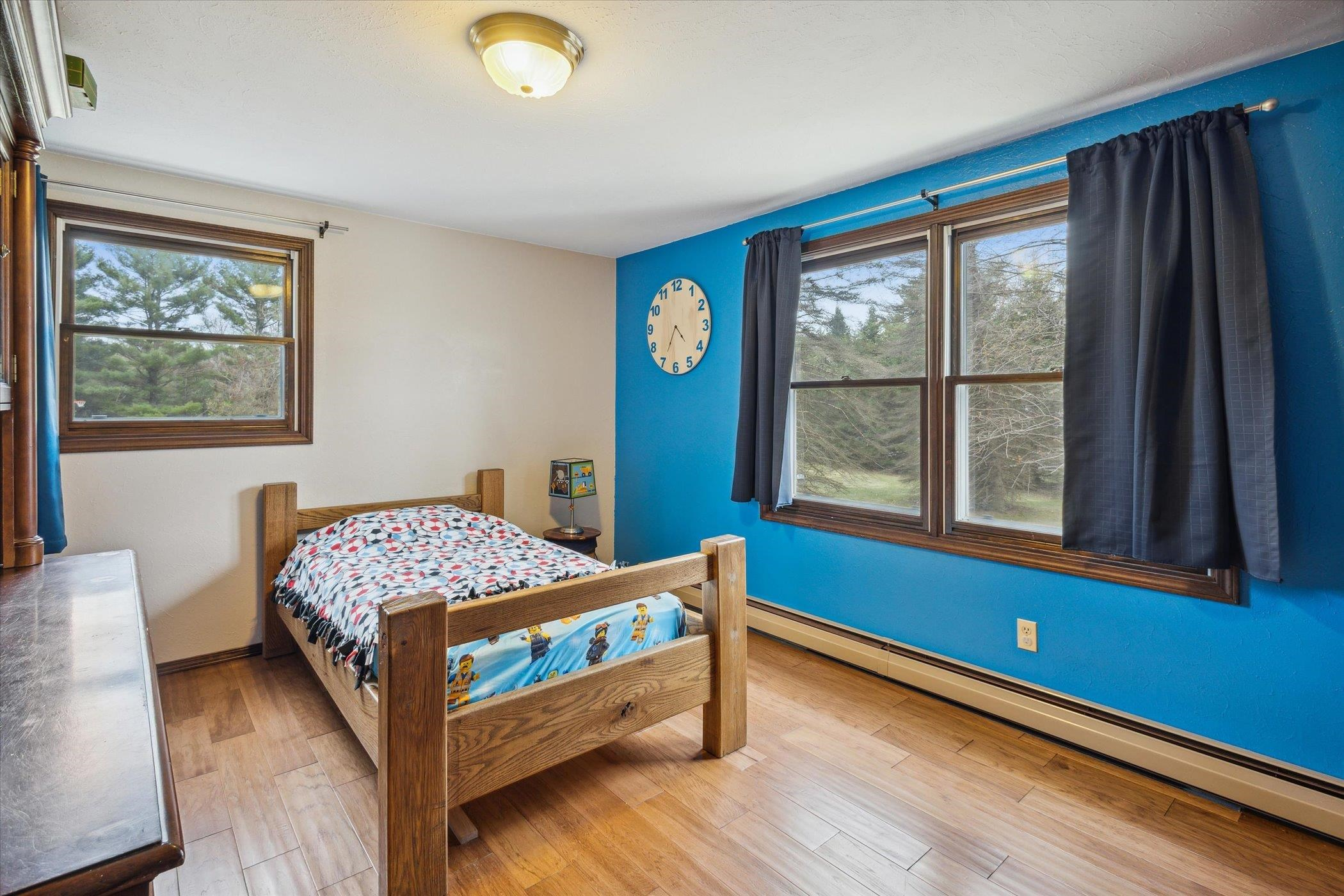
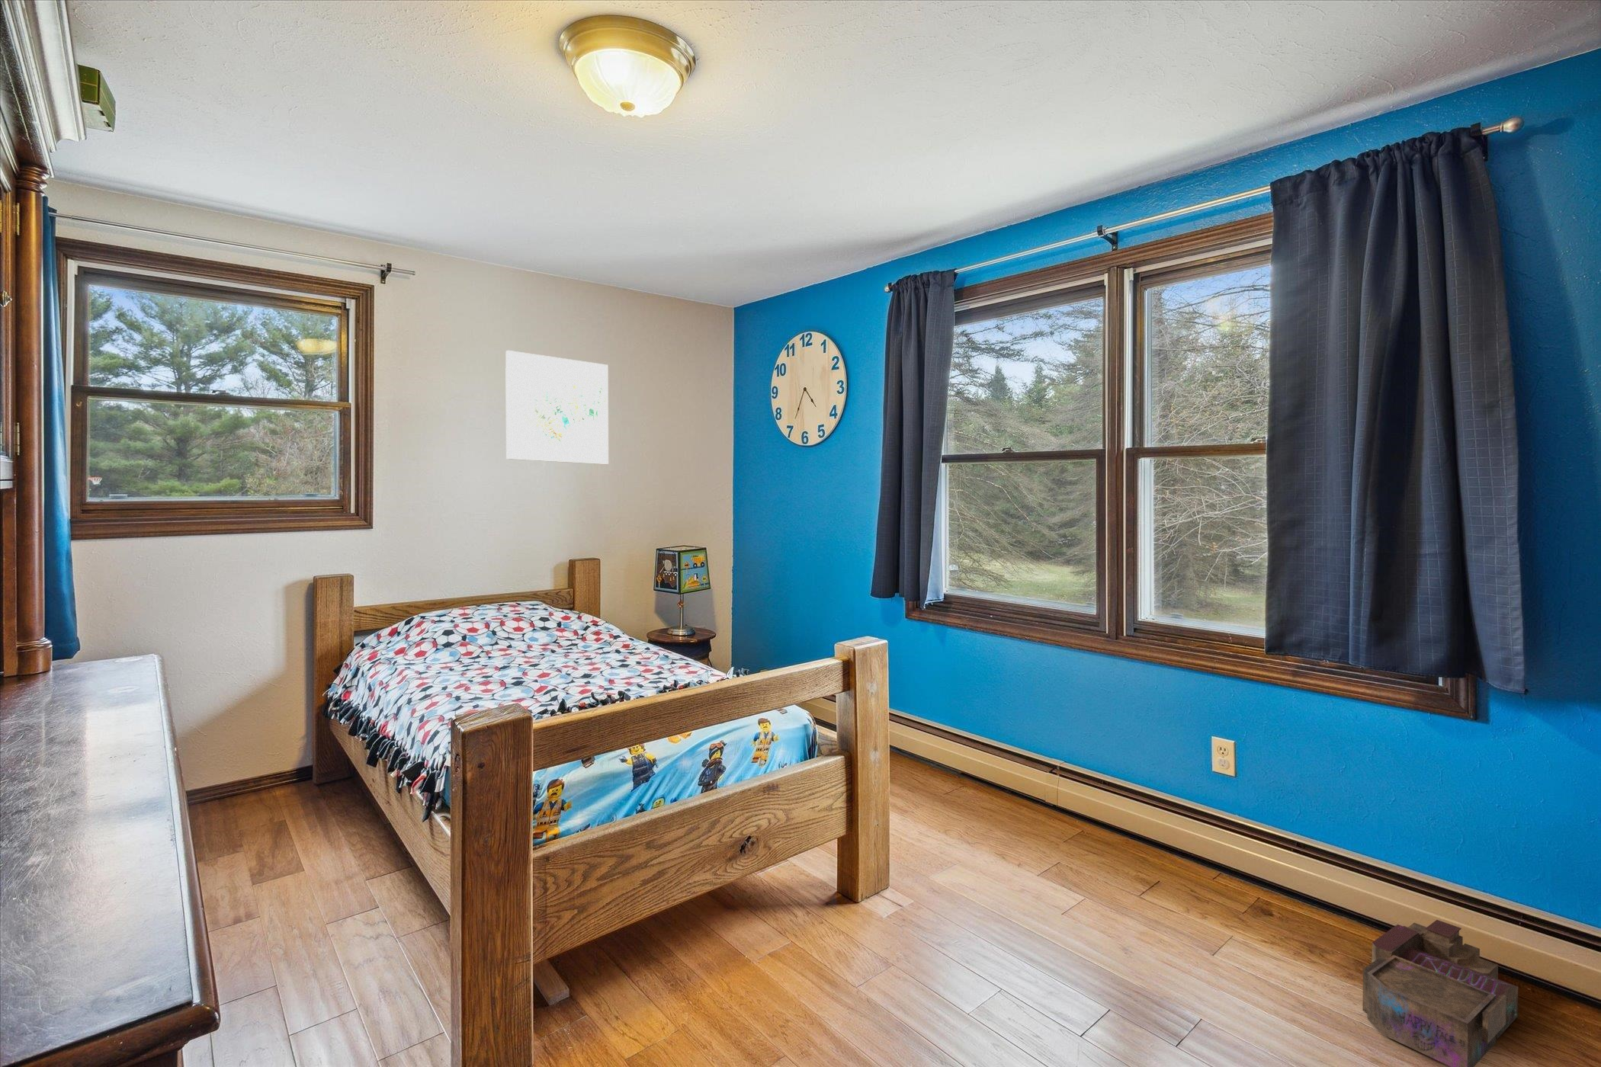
+ wall art [505,350,609,464]
+ architectural model [1362,919,1519,1067]
